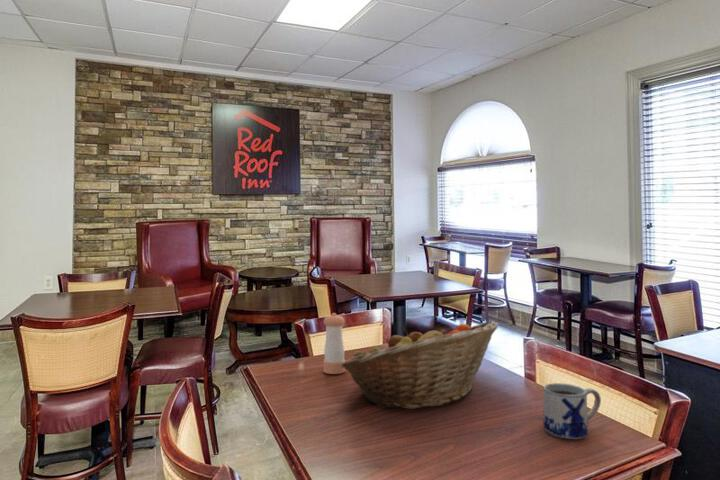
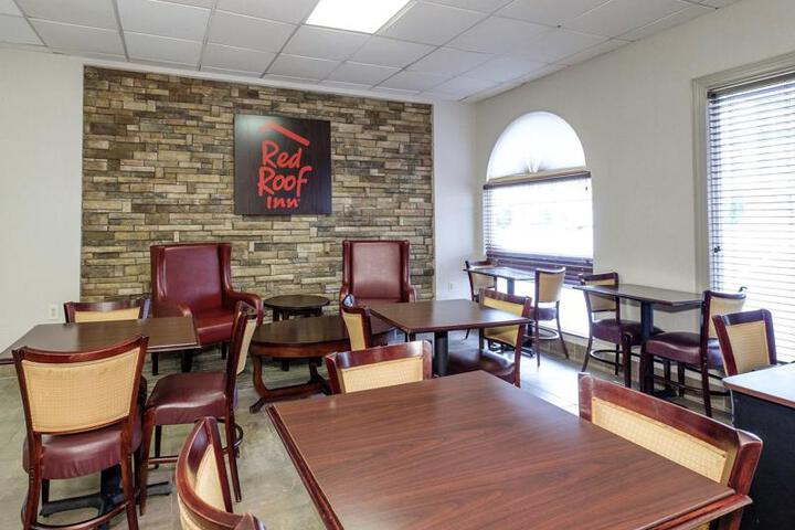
- fruit basket [341,319,499,410]
- pepper shaker [323,312,346,375]
- mug [542,382,602,440]
